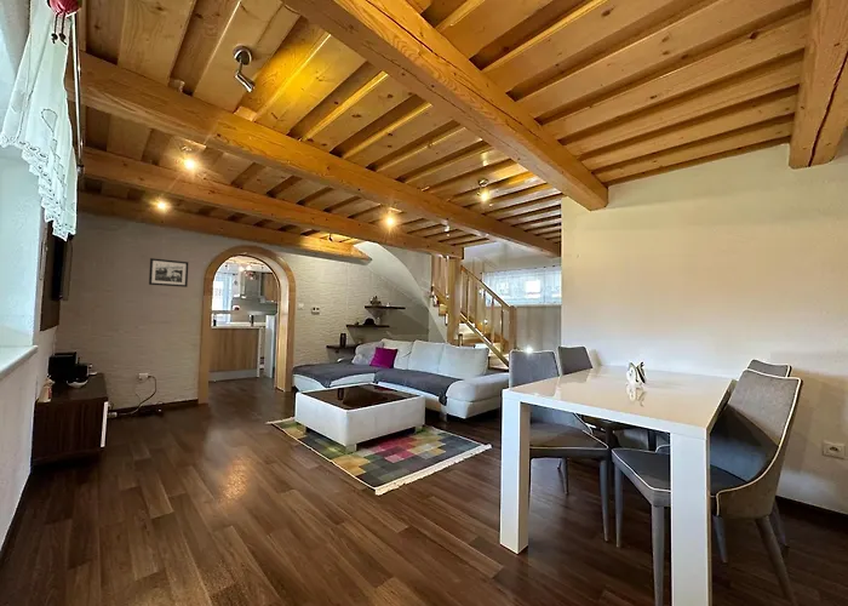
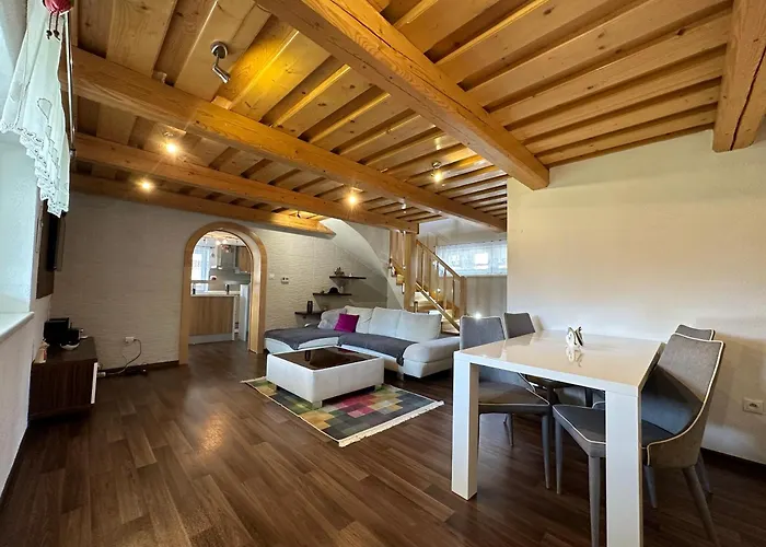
- picture frame [148,257,189,288]
